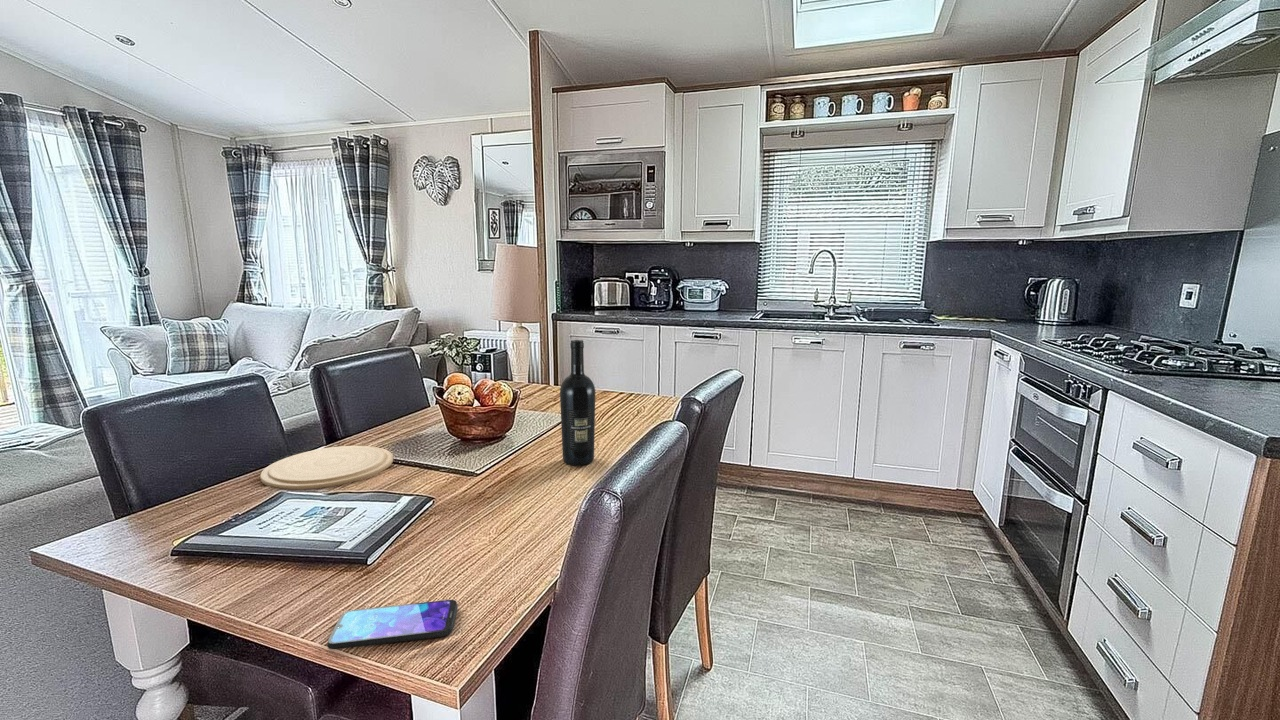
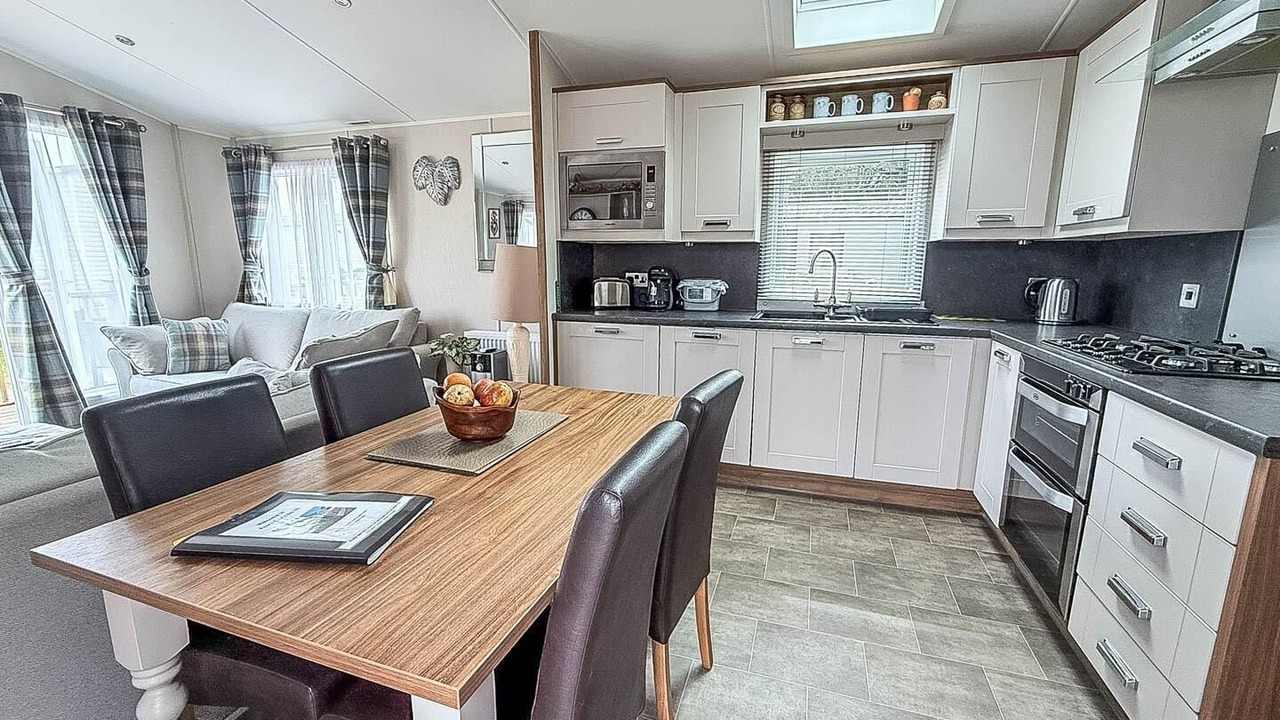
- plate [259,445,394,490]
- smartphone [326,599,459,650]
- wine bottle [559,339,596,467]
